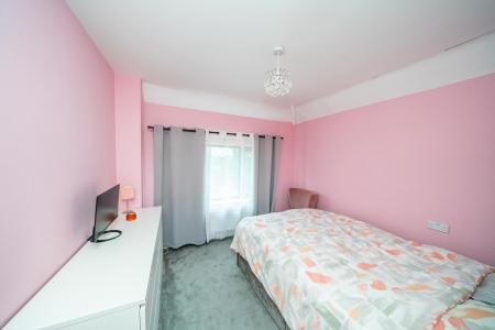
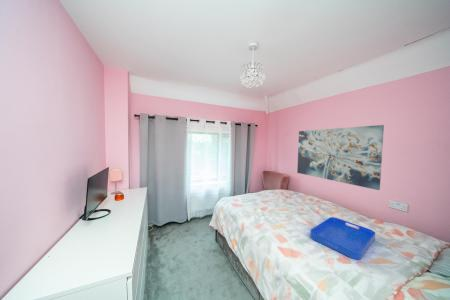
+ wall art [296,124,385,191]
+ serving tray [309,216,376,261]
